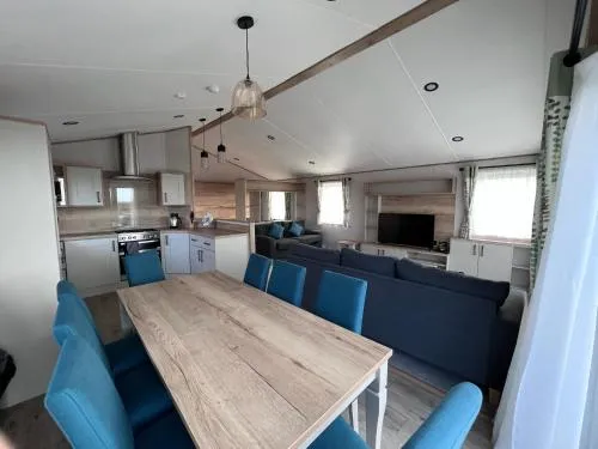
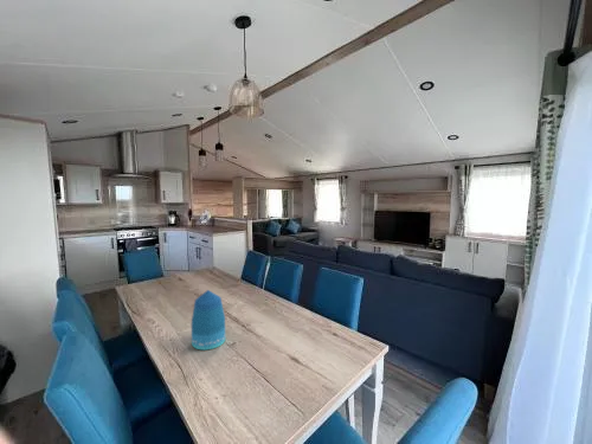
+ vase [191,289,226,350]
